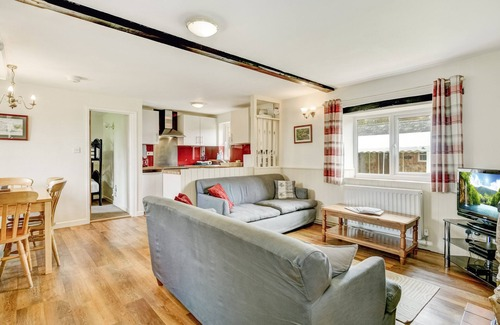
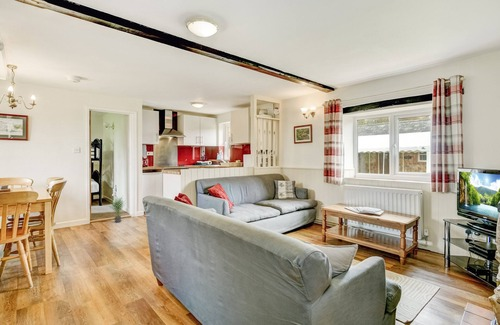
+ potted plant [106,196,126,223]
